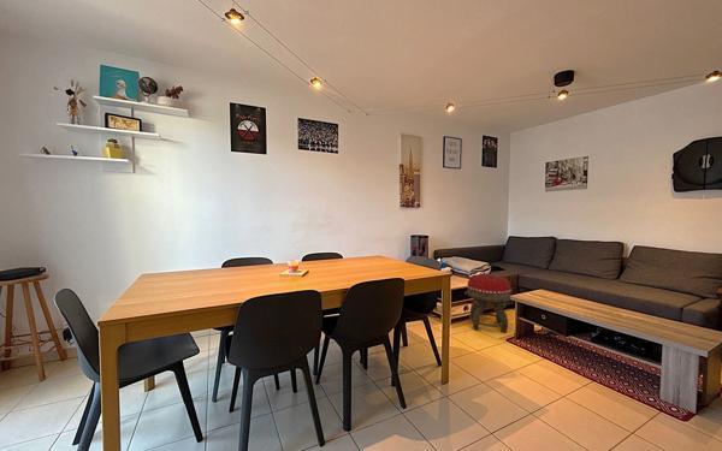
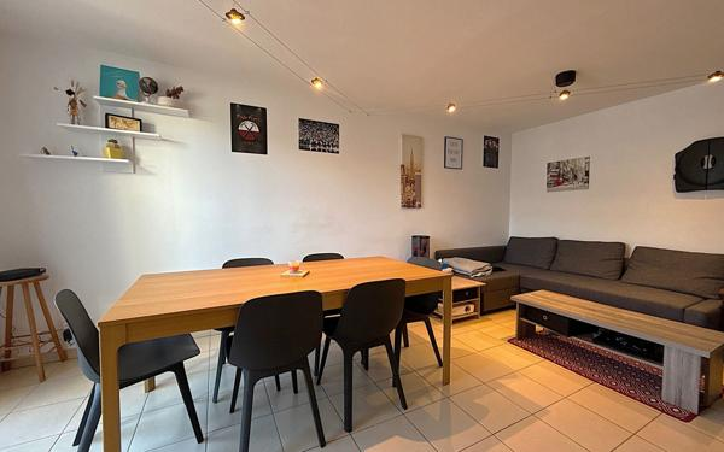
- footstool [466,273,513,334]
